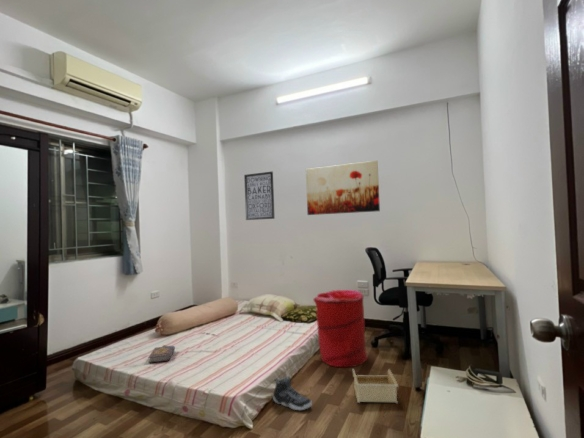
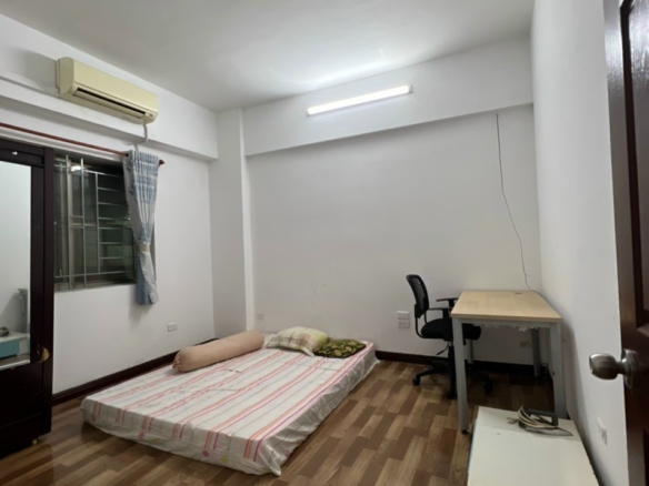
- sneaker [272,375,313,411]
- laundry hamper [313,289,369,368]
- book [147,344,176,364]
- wall art [305,160,381,216]
- wall art [243,171,276,221]
- storage bin [352,368,399,404]
